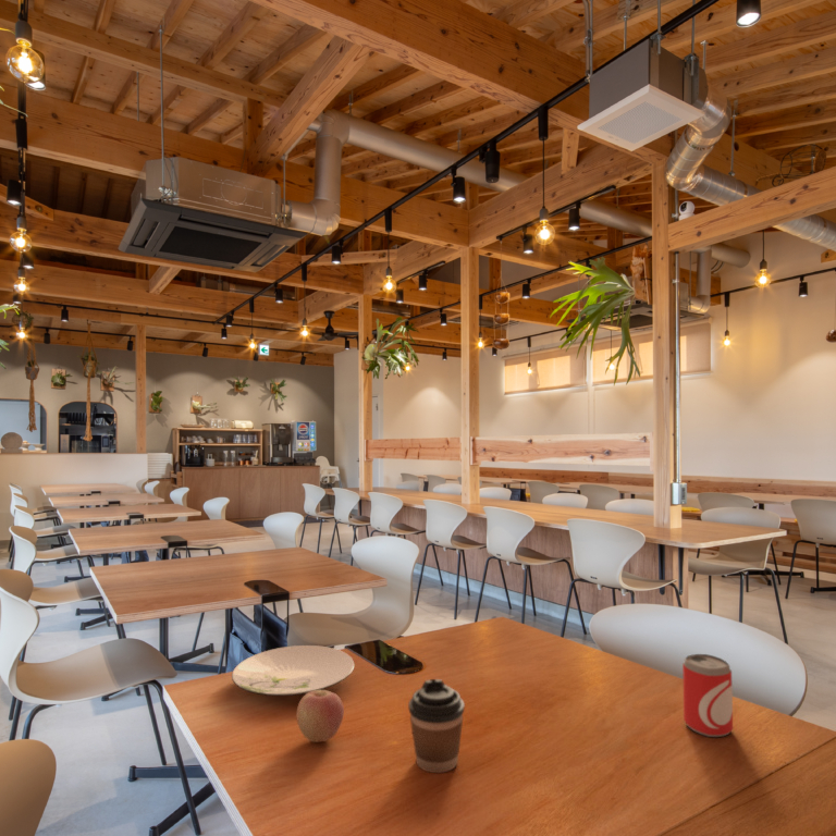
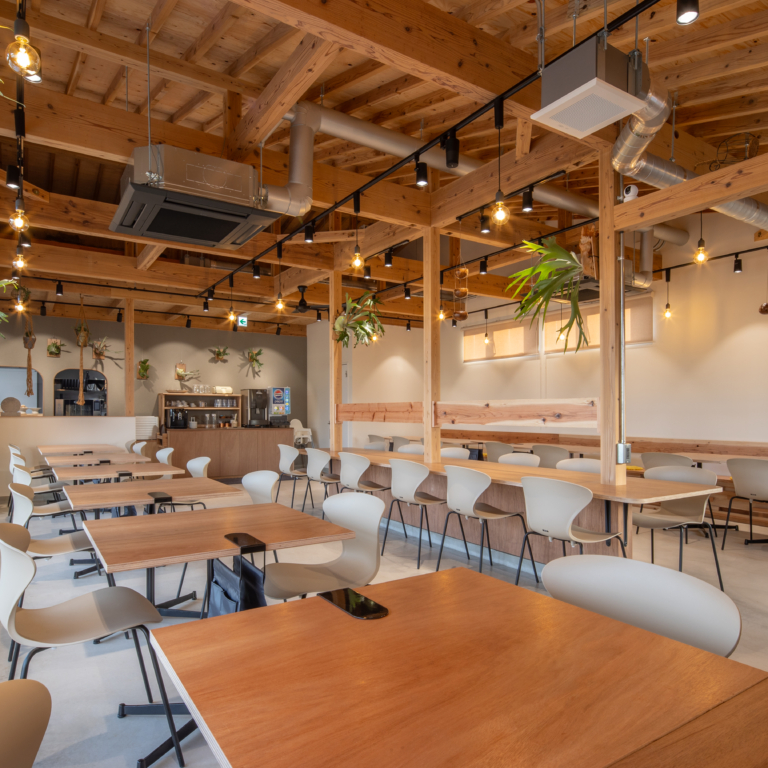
- coffee cup [407,678,466,774]
- plate [231,644,356,697]
- apple [295,689,345,743]
- beer can [681,653,734,738]
